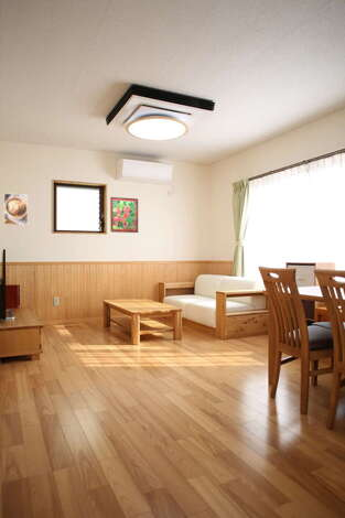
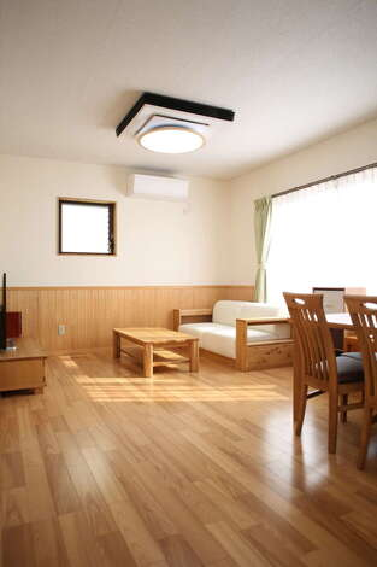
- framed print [3,192,29,226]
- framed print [109,196,139,234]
